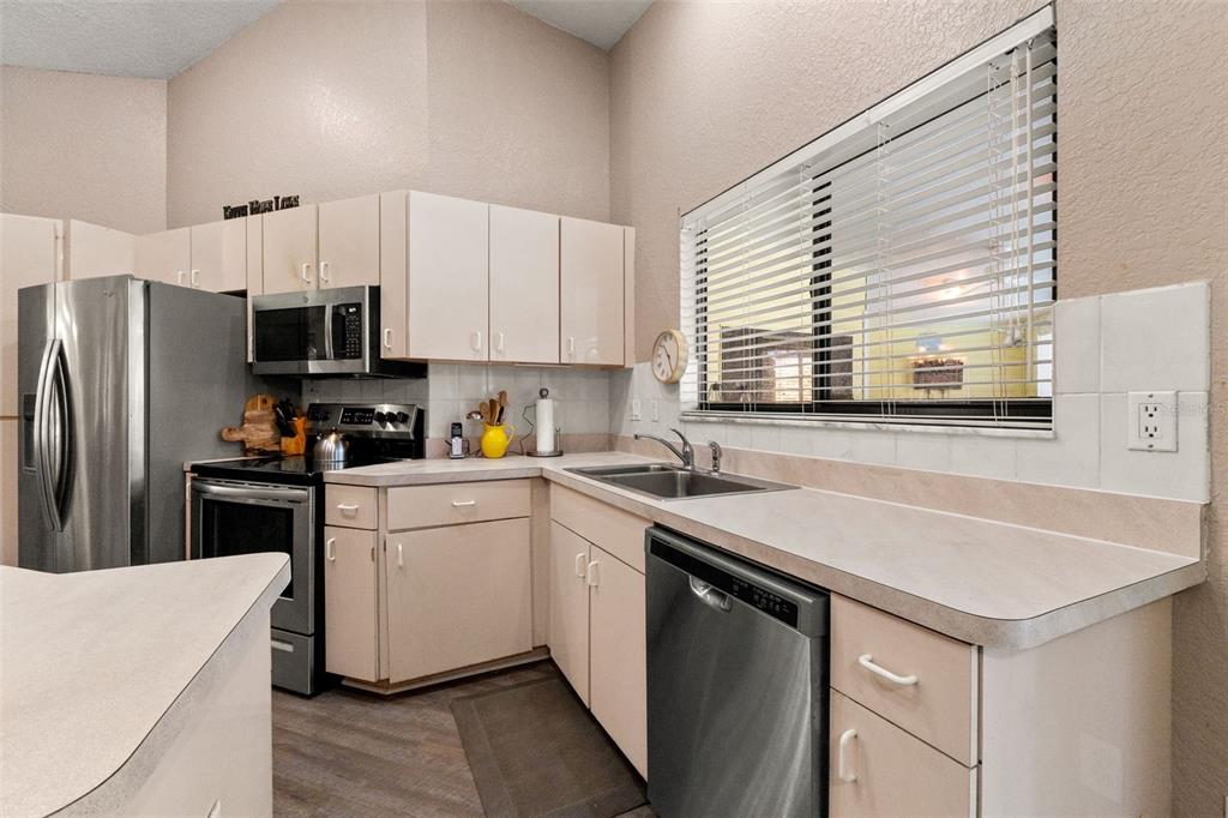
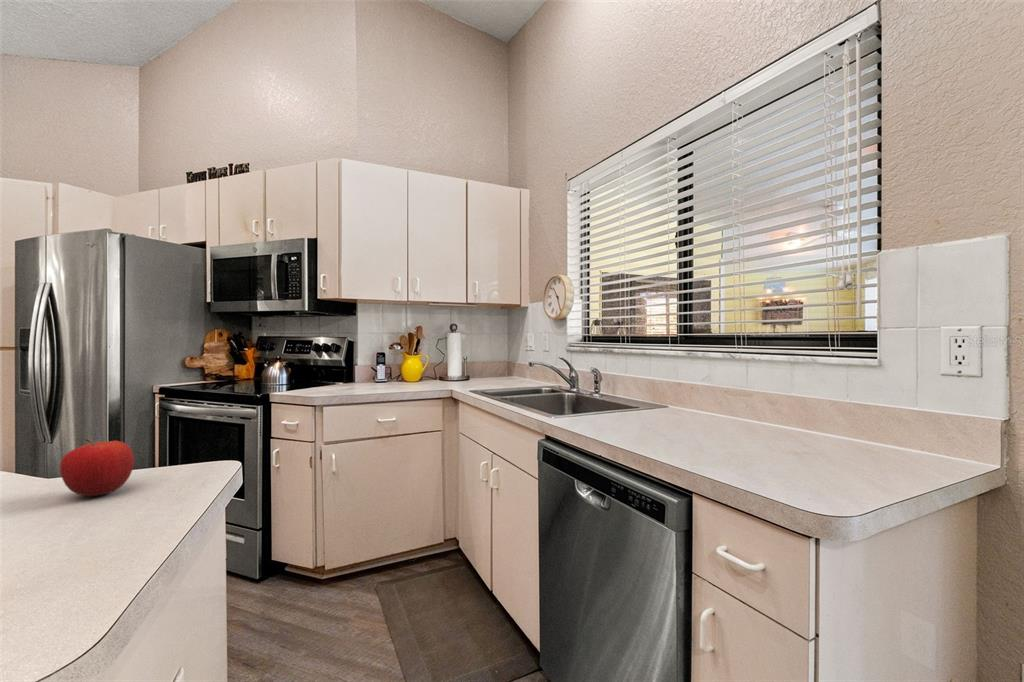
+ fruit [59,437,135,498]
